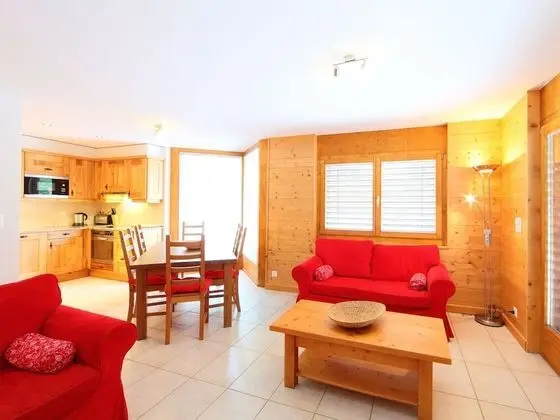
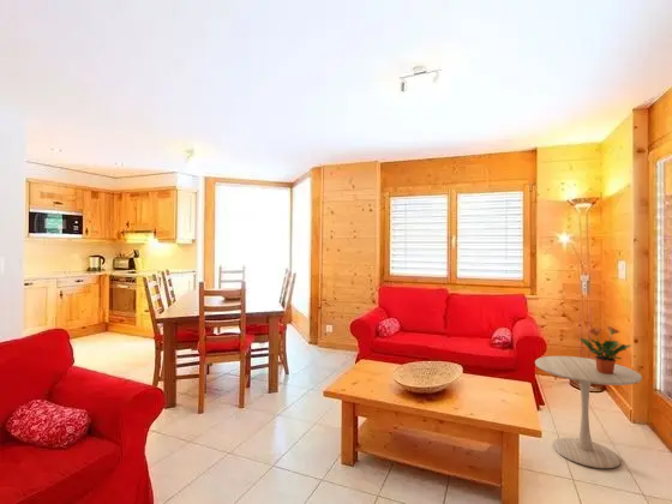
+ potted plant [578,325,632,374]
+ side table [534,355,643,469]
